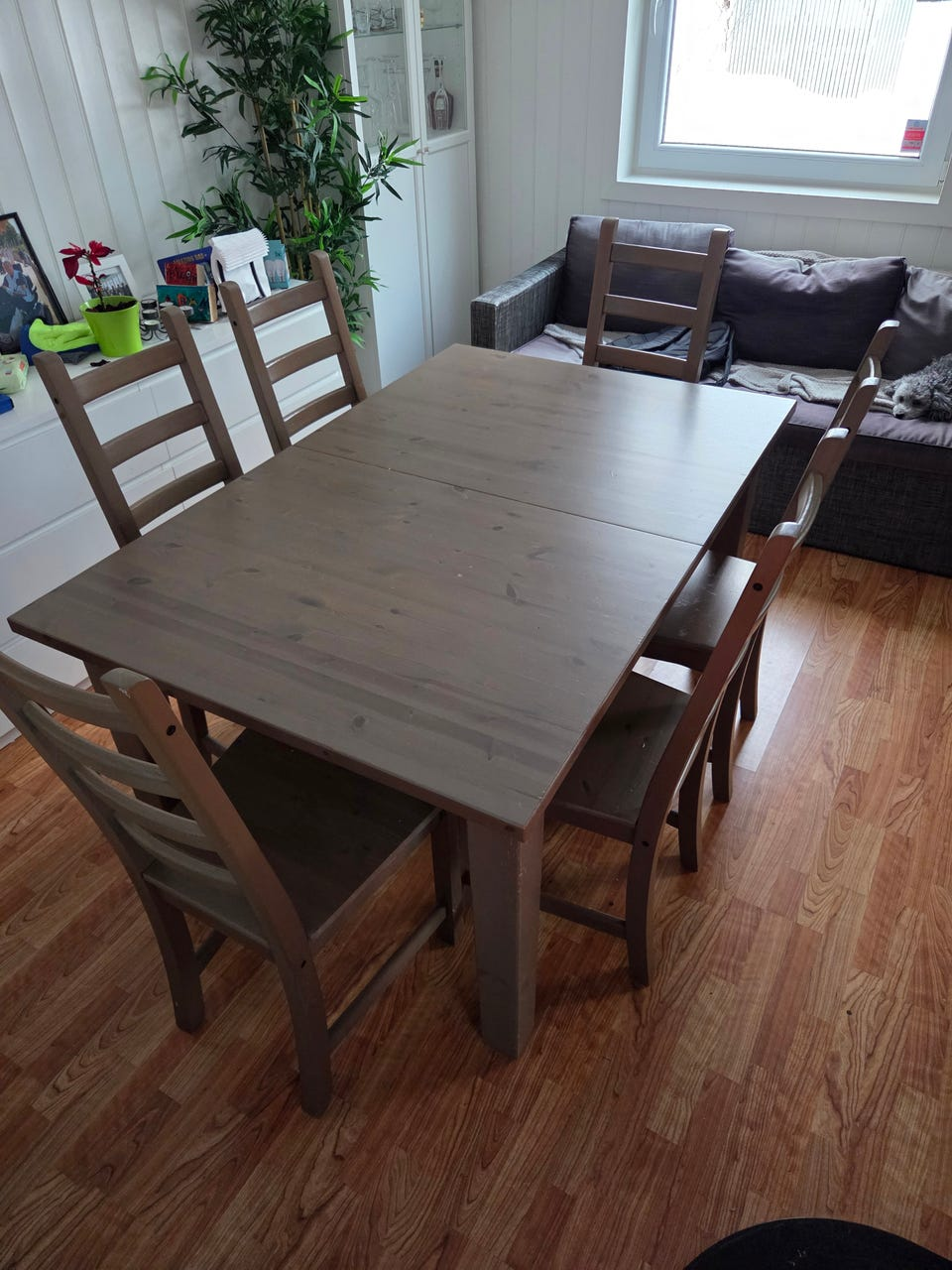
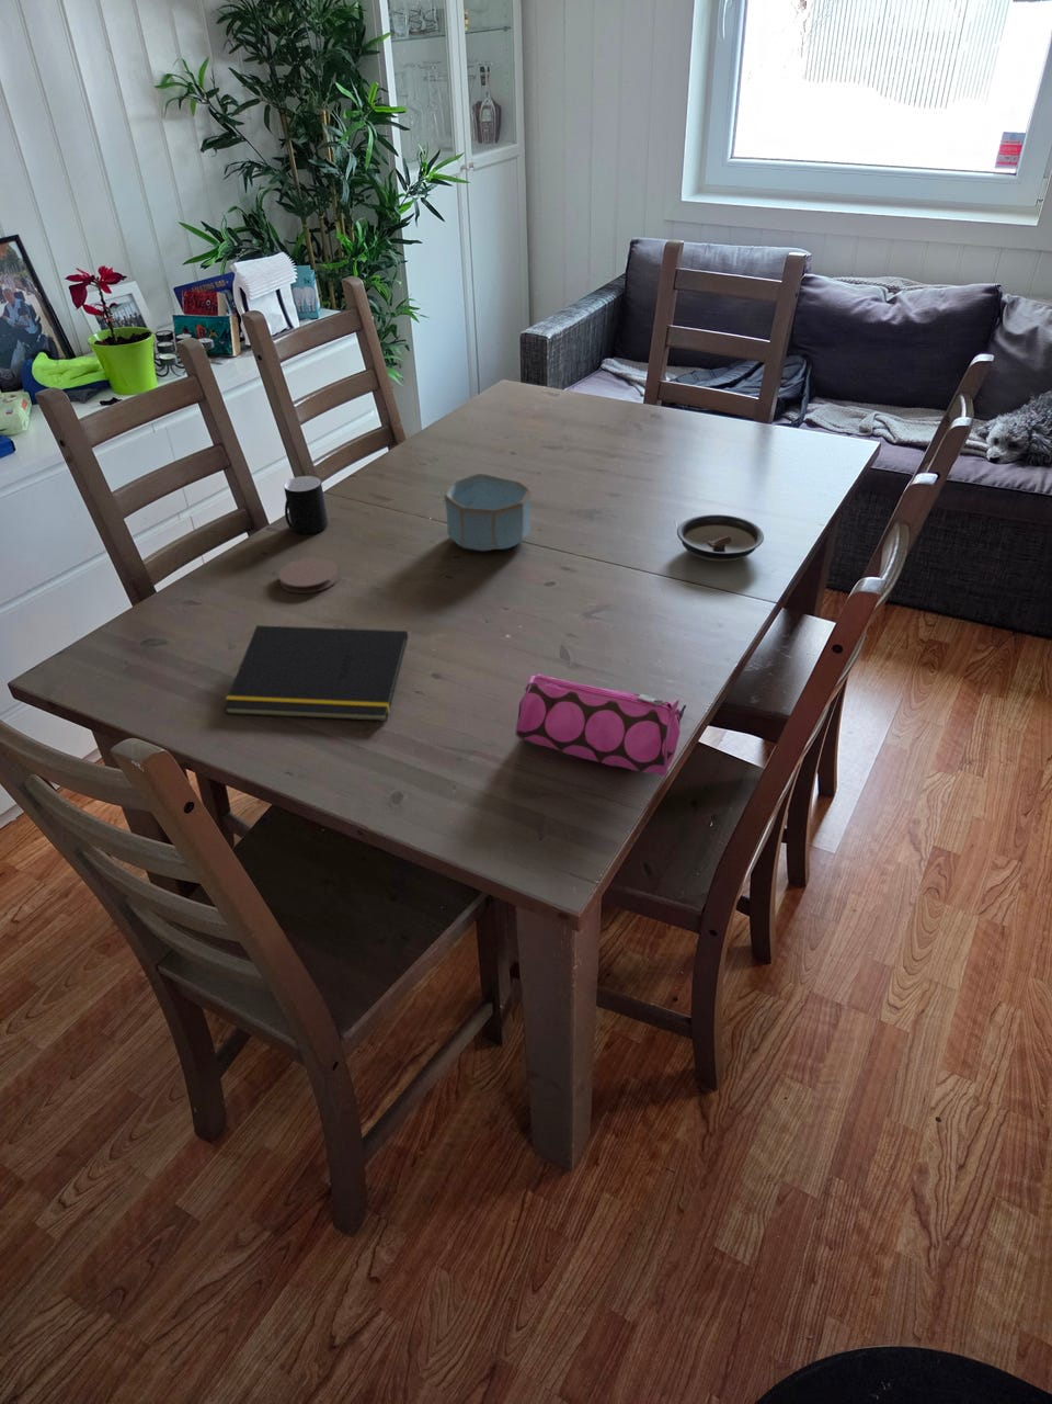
+ coaster [277,556,339,595]
+ cup [283,475,328,535]
+ pencil case [514,672,687,776]
+ notepad [222,625,409,723]
+ bowl [444,472,532,552]
+ saucer [676,513,765,563]
